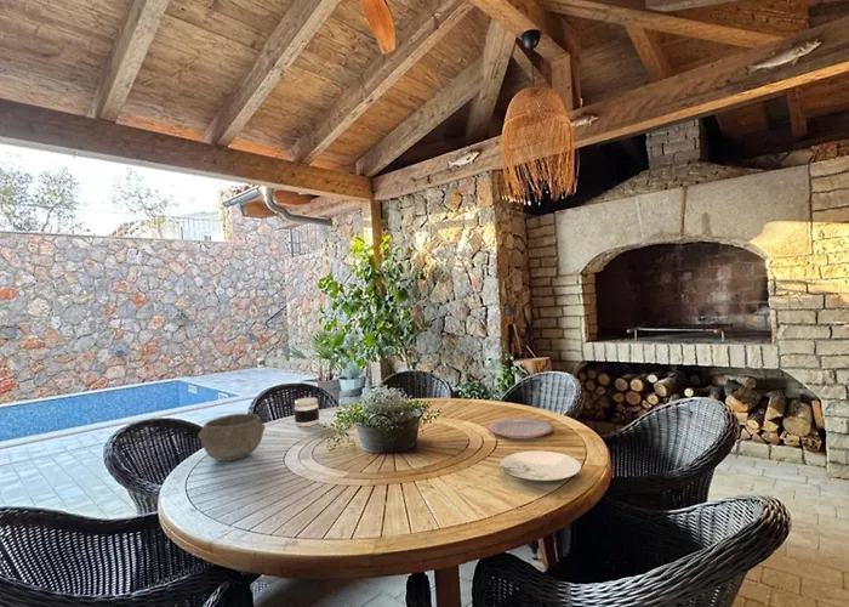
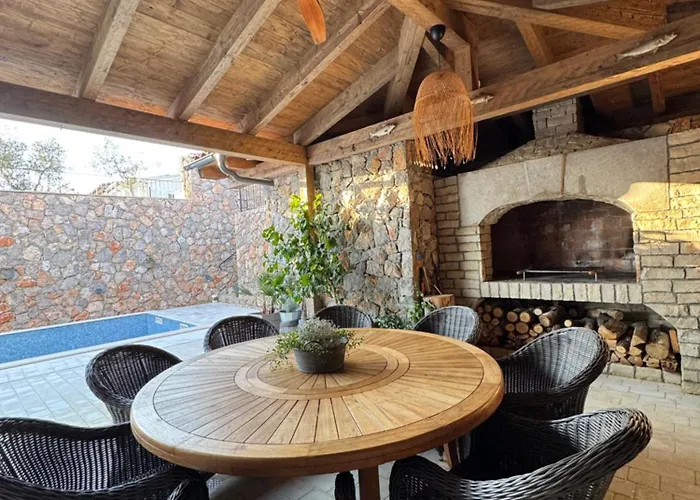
- jar [294,397,320,427]
- bowl [196,413,267,463]
- plate [486,416,555,439]
- plate [498,450,583,482]
